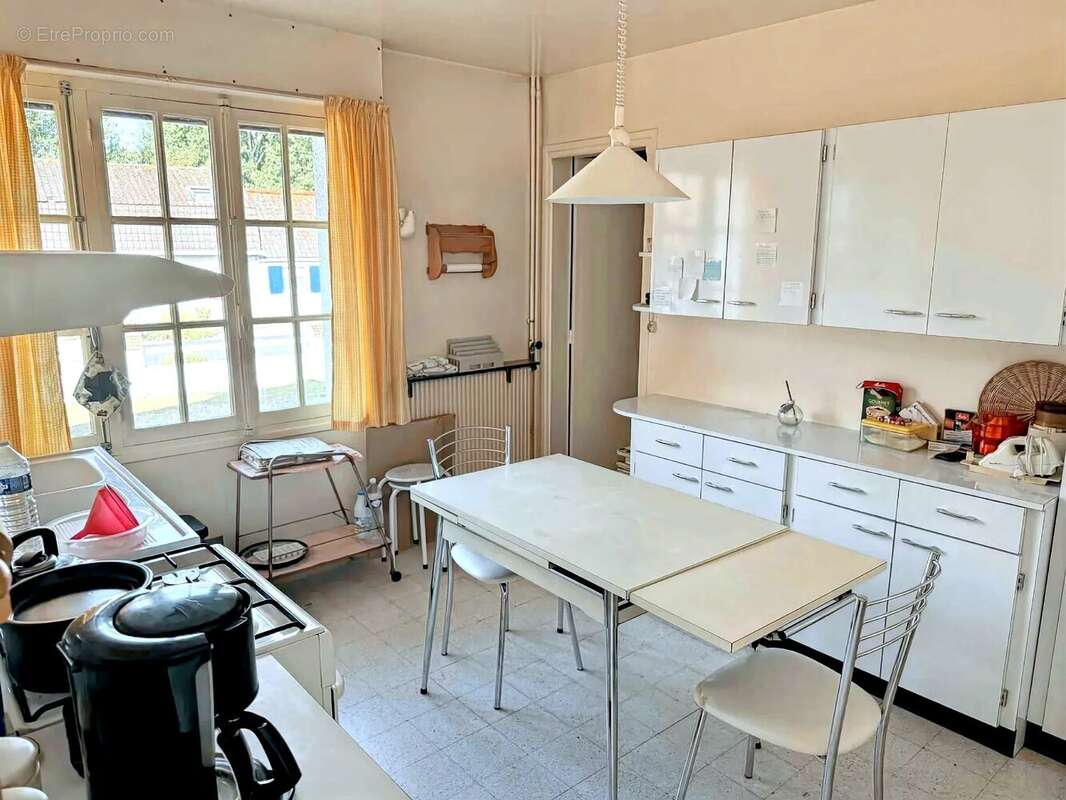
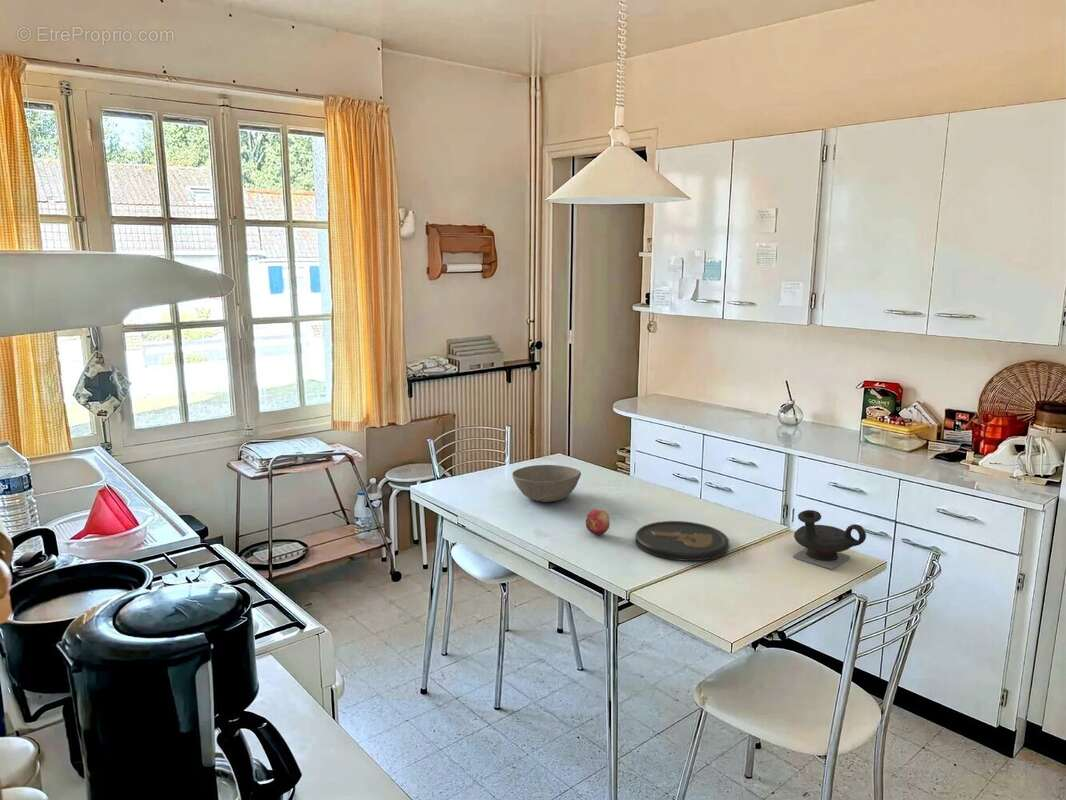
+ fruit [585,508,611,536]
+ bowl [511,464,582,503]
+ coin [634,520,730,562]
+ teapot [792,509,867,570]
